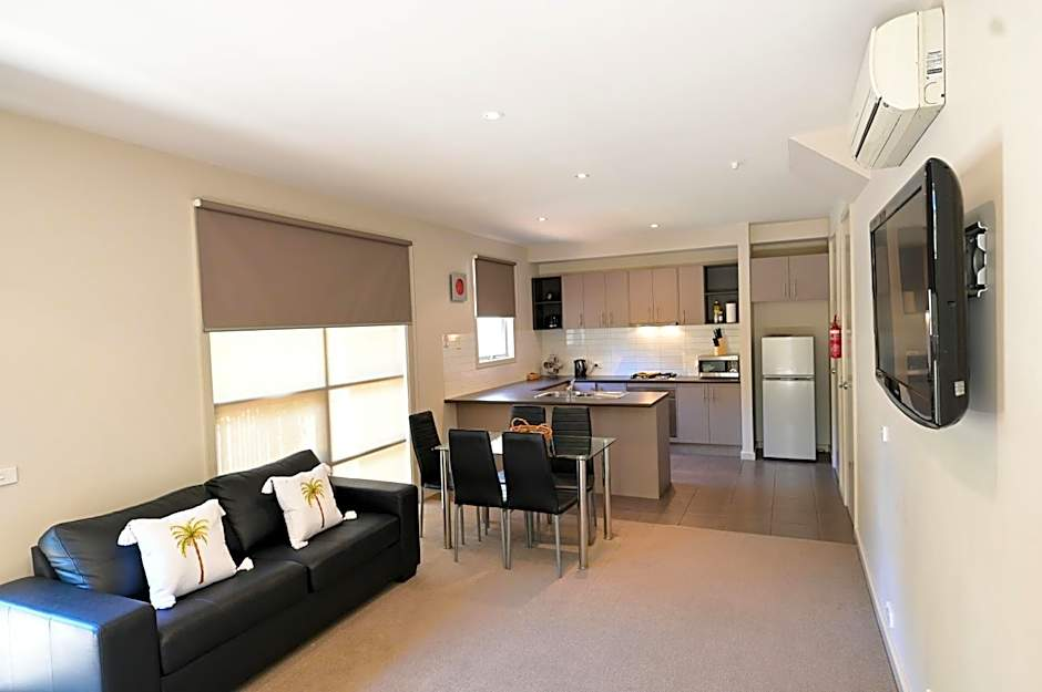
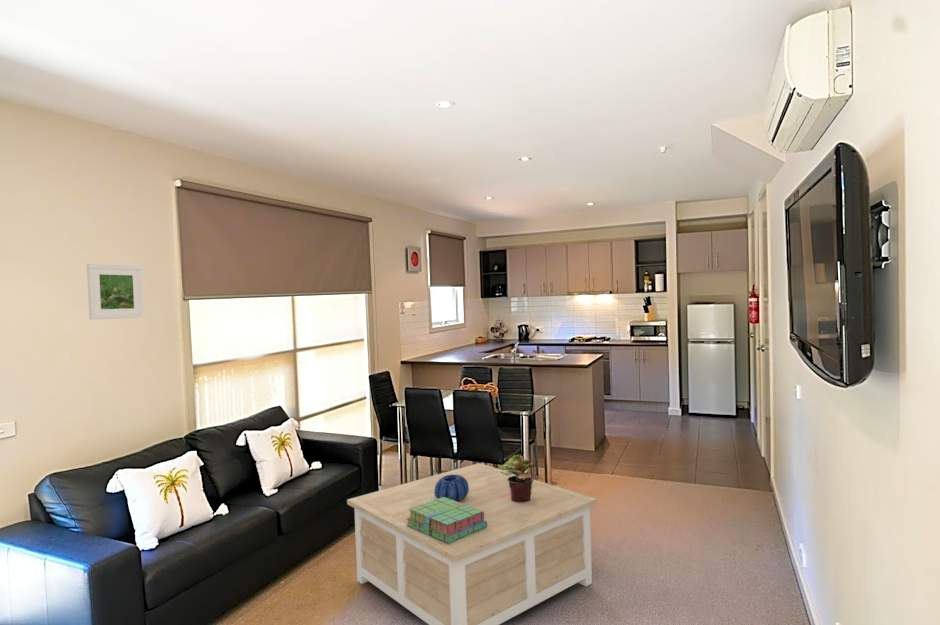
+ decorative bowl [434,474,469,502]
+ potted plant [499,454,536,502]
+ coffee table [346,462,598,625]
+ stack of books [406,497,487,544]
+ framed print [86,263,145,321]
